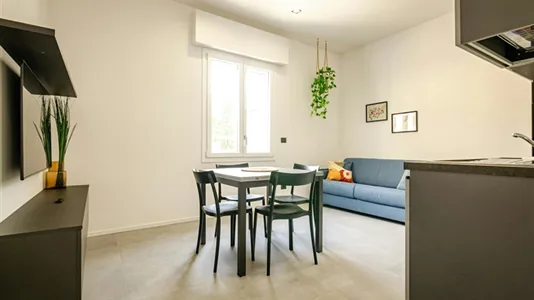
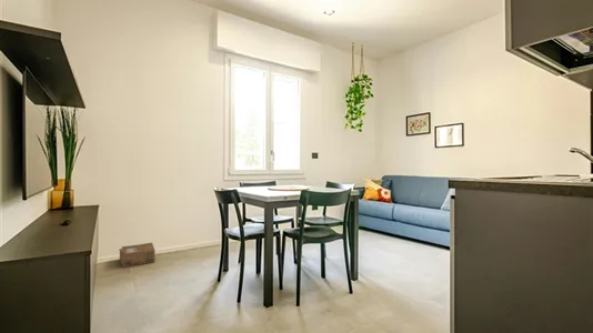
+ cardboard box [118,242,157,269]
